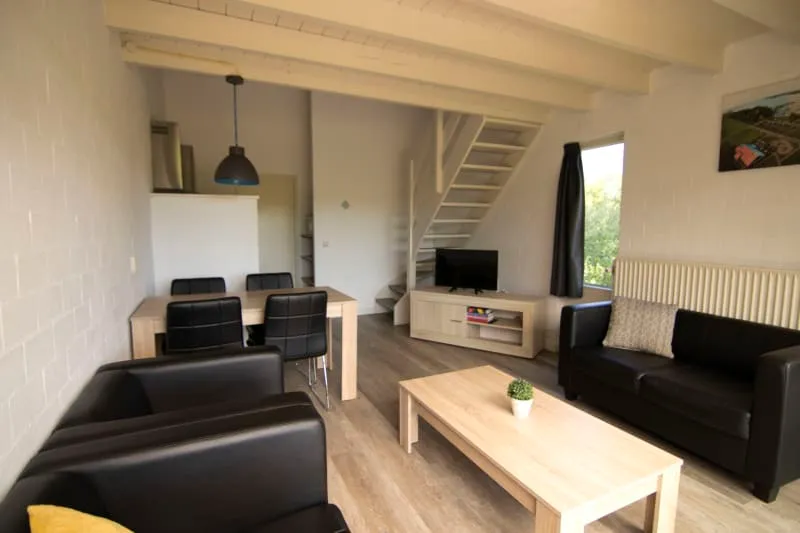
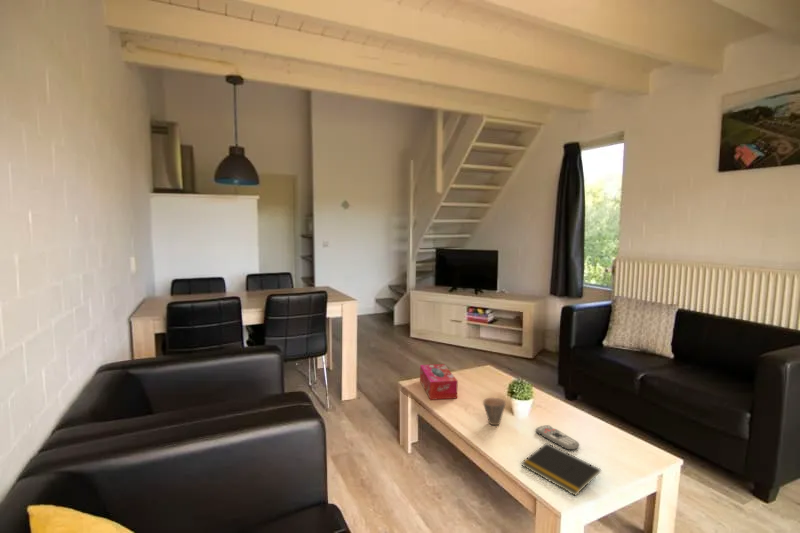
+ cup [482,397,507,426]
+ remote control [535,424,580,451]
+ tissue box [419,363,459,401]
+ notepad [520,442,602,497]
